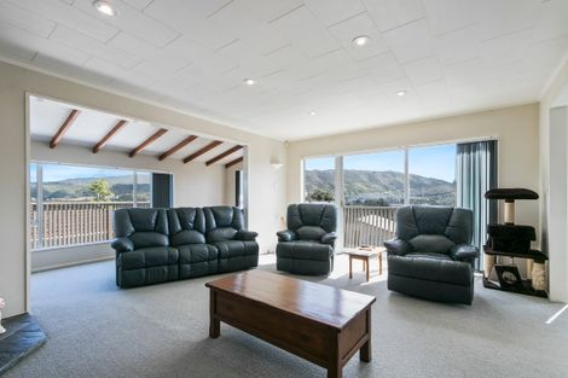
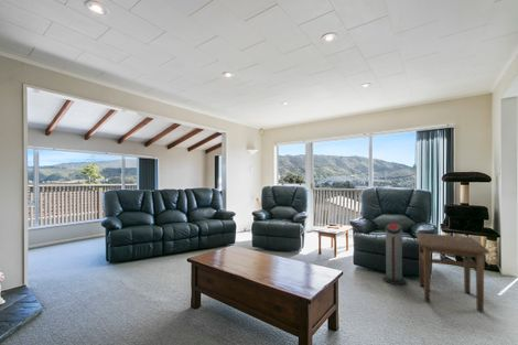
+ side table [414,231,490,313]
+ air purifier [381,223,407,285]
